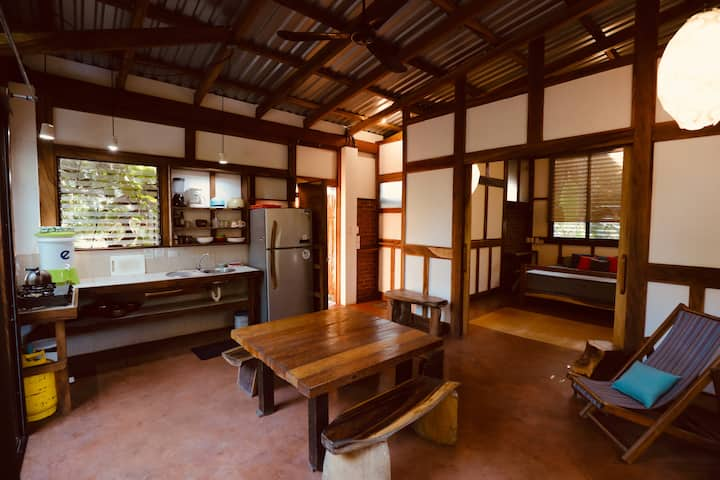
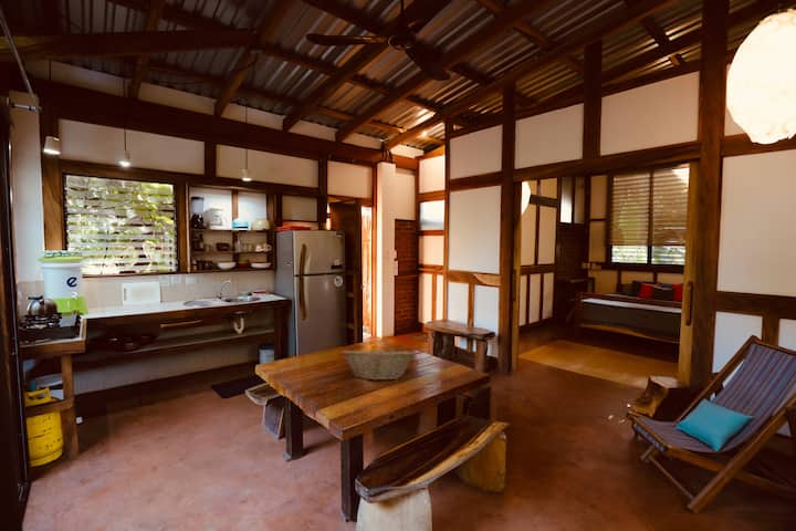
+ fruit basket [341,347,415,382]
